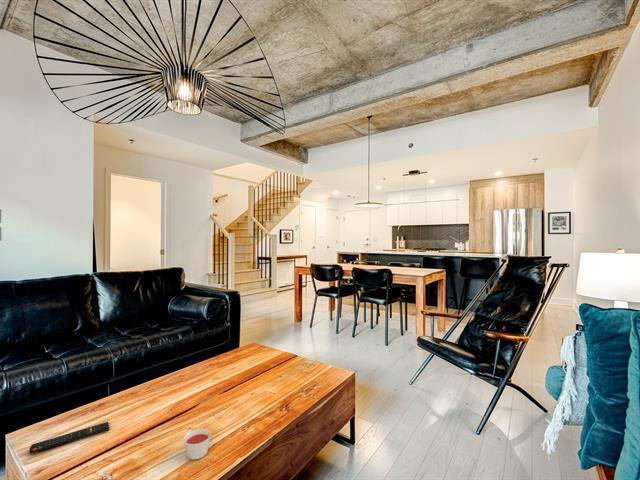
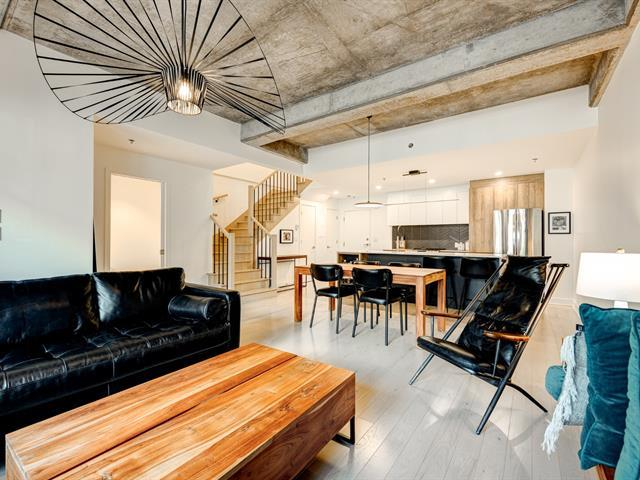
- candle [183,428,212,461]
- remote control [28,421,110,455]
